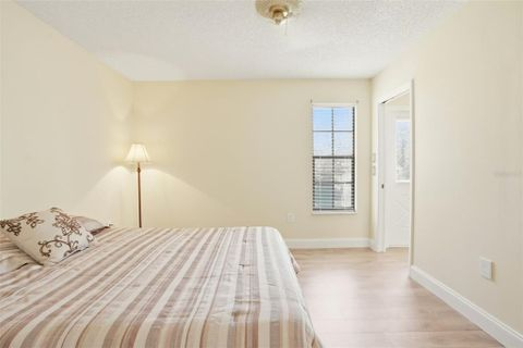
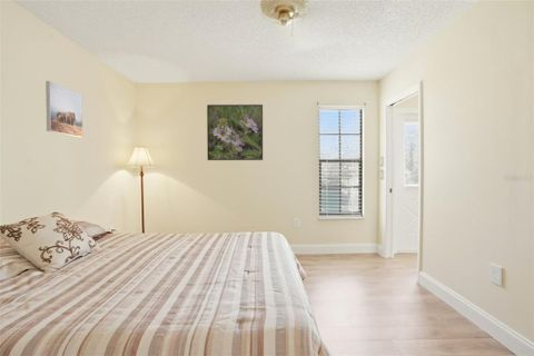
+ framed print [44,80,83,138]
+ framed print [206,103,264,161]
